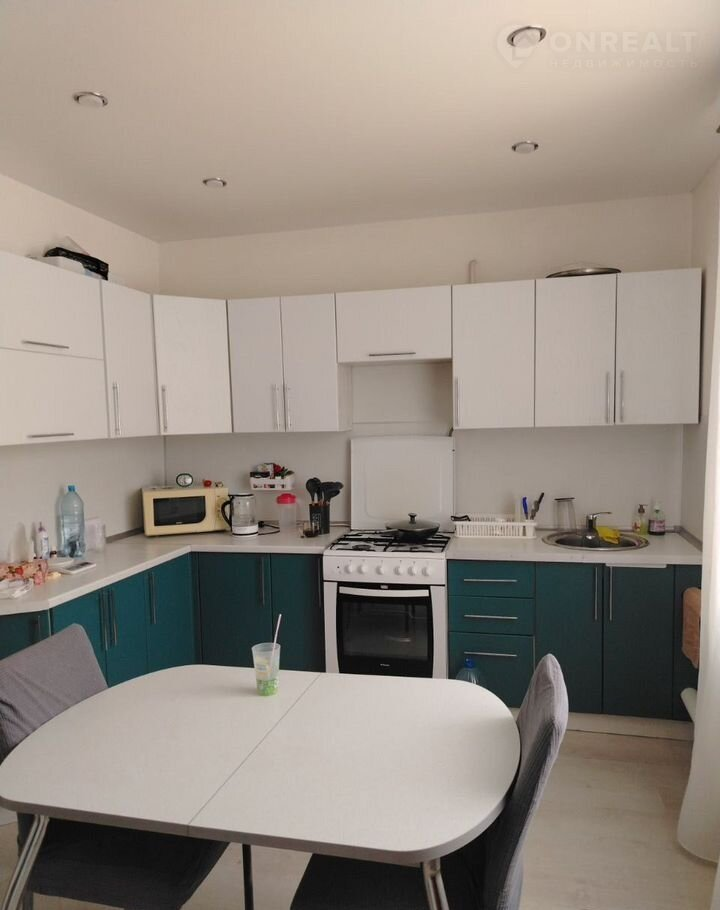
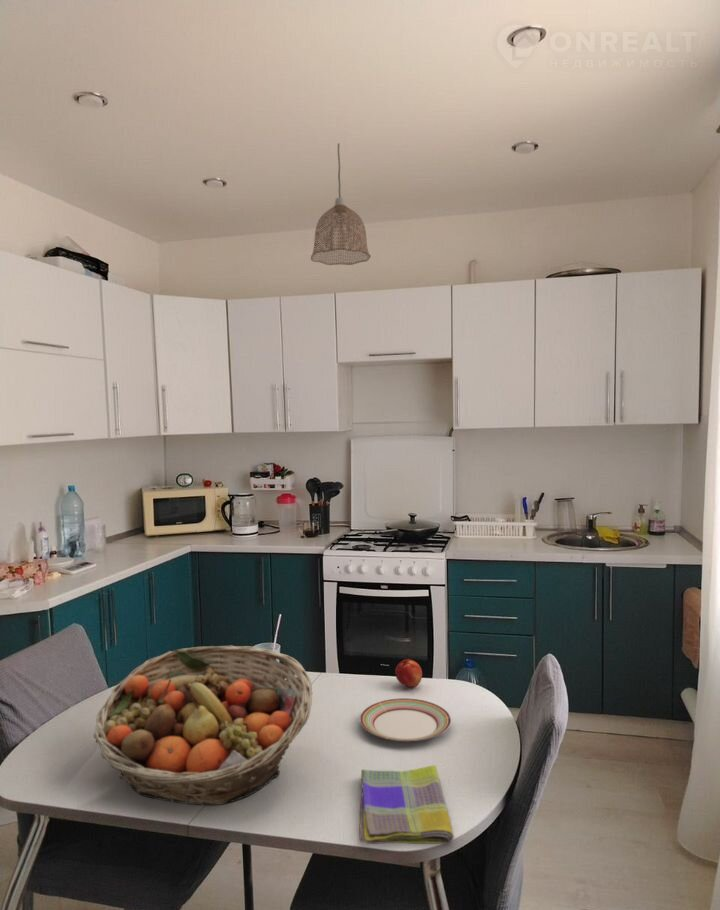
+ peach [394,658,423,688]
+ dish towel [358,764,455,845]
+ plate [359,697,452,742]
+ fruit basket [93,644,313,806]
+ pendant lamp [310,142,372,266]
